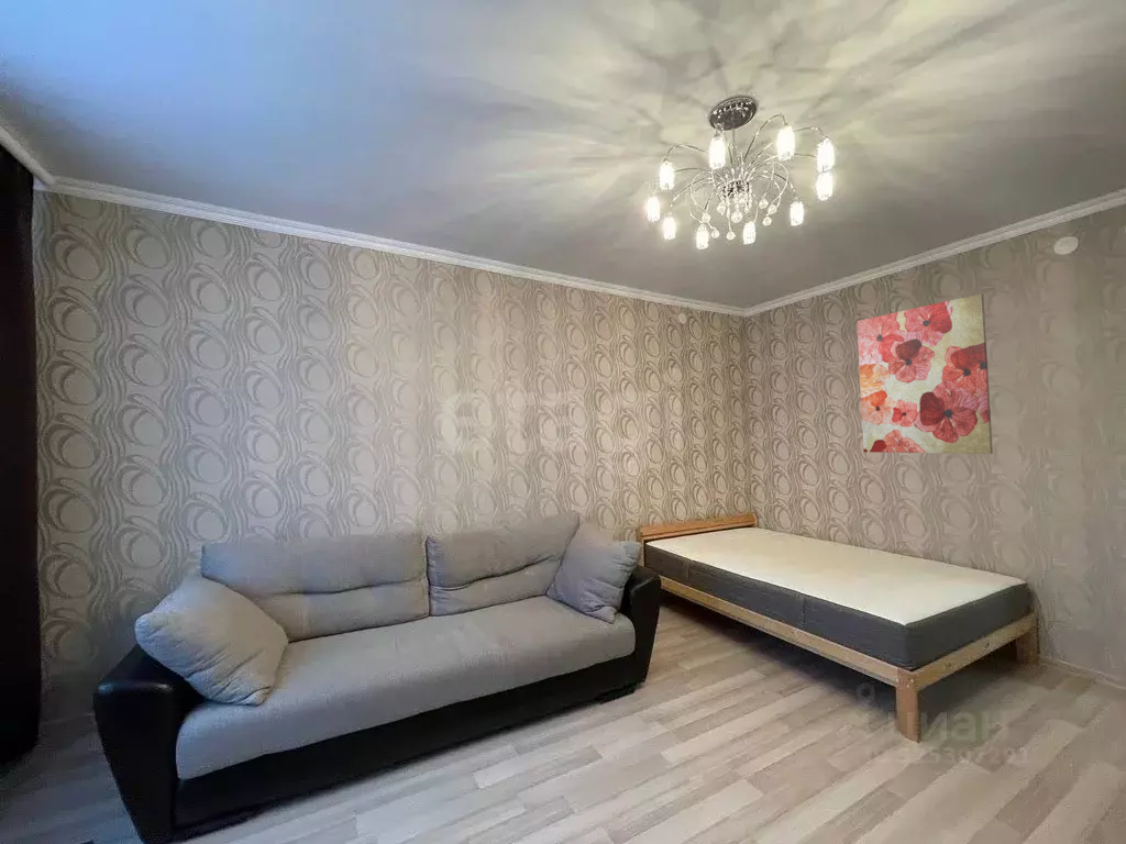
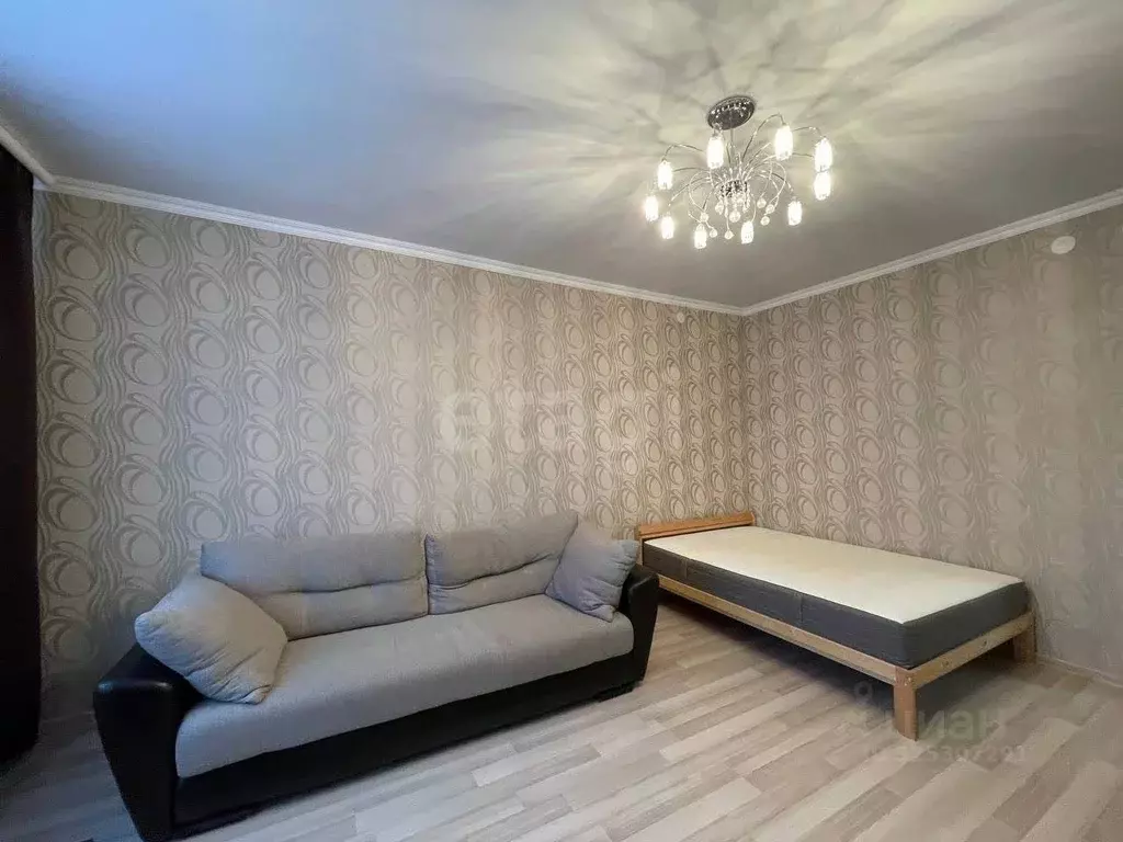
- wall art [855,292,994,455]
